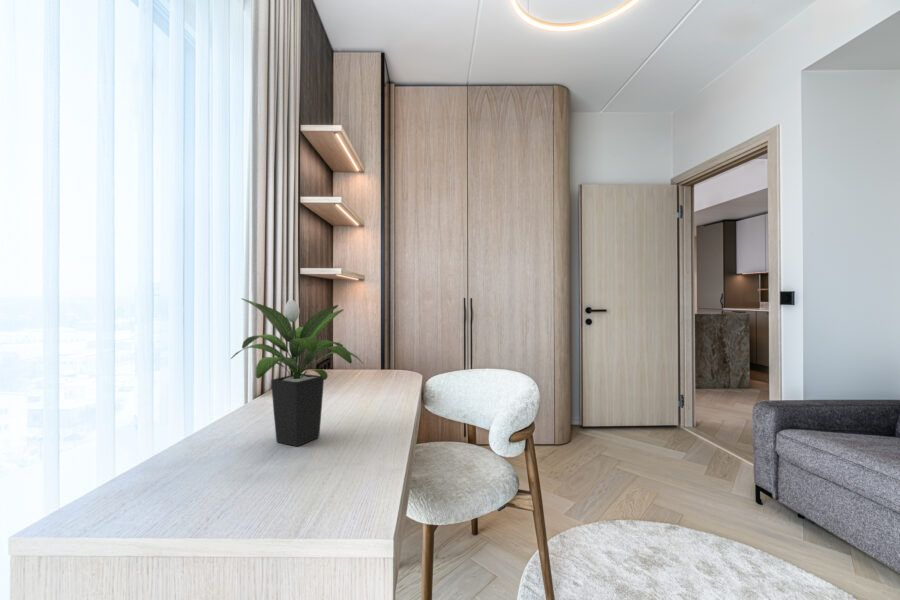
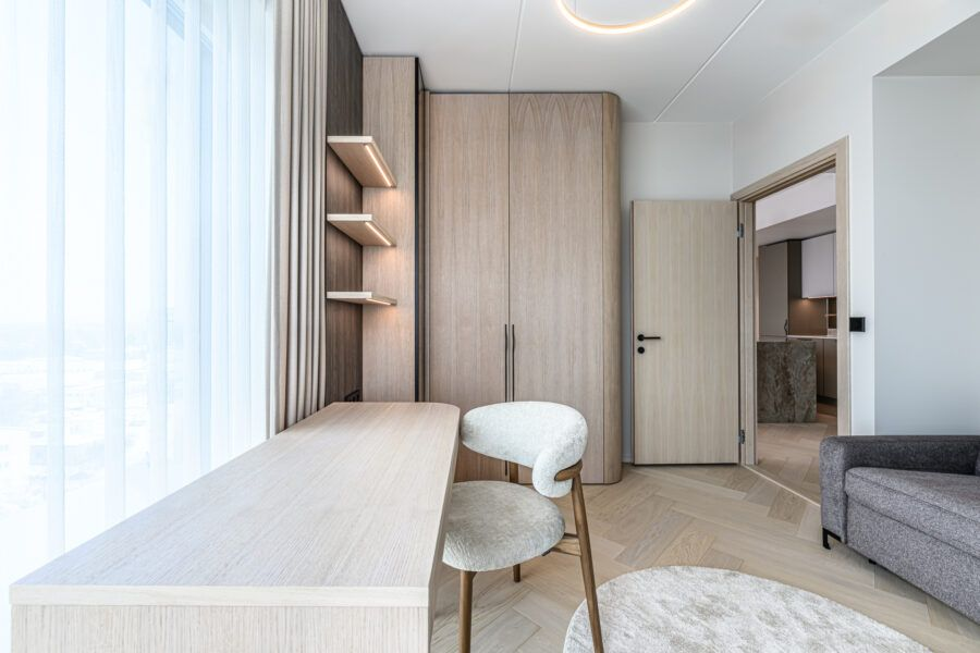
- potted plant [230,297,364,447]
